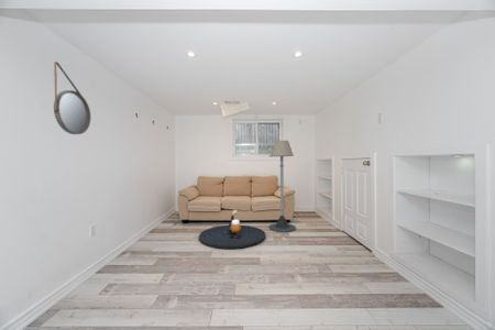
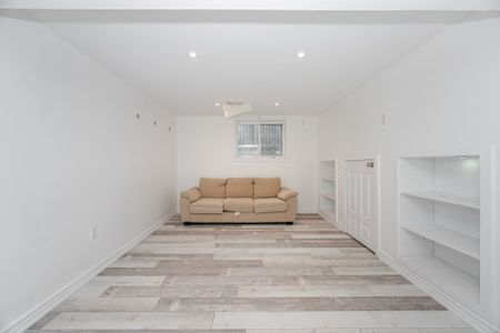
- home mirror [53,61,91,135]
- round table [198,215,266,250]
- floor lamp [267,140,297,233]
